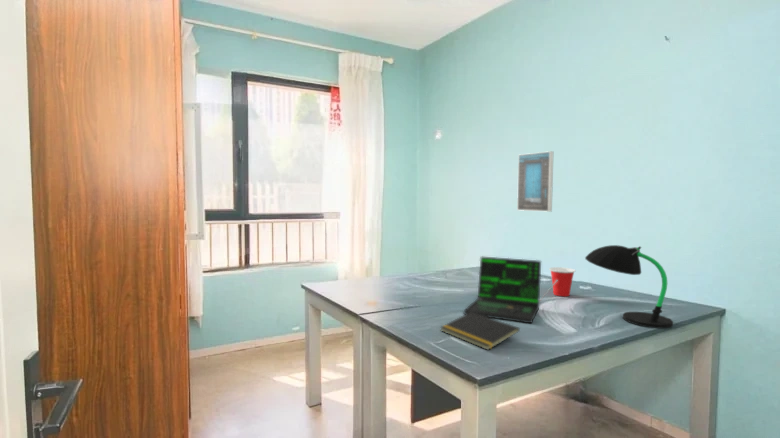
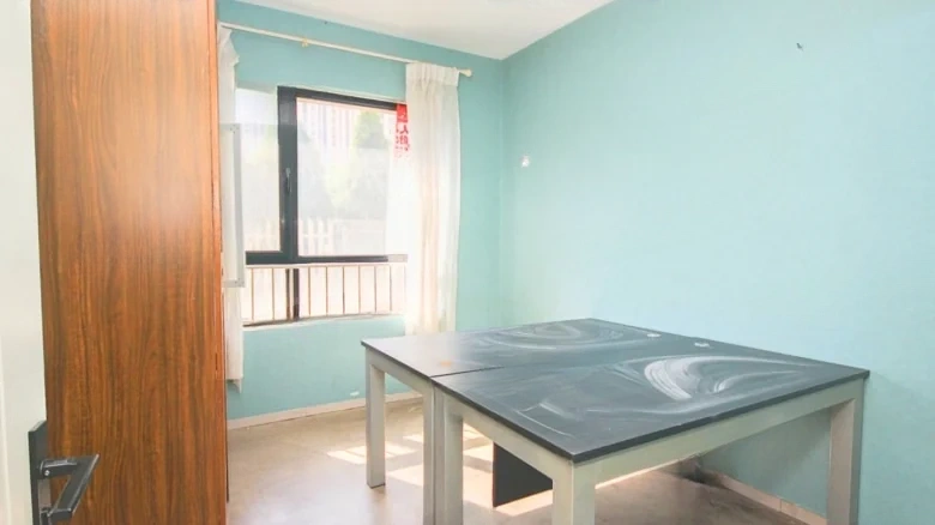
- laptop [463,255,558,324]
- cup [548,266,577,297]
- notepad [439,312,521,351]
- desk lamp [584,244,674,329]
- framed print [516,150,554,213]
